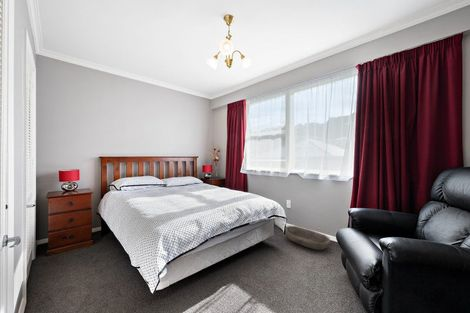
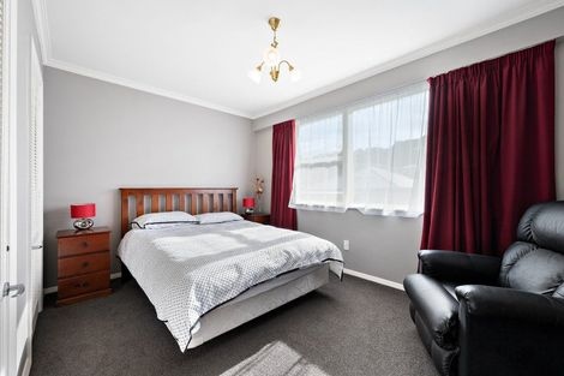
- basket [285,225,331,251]
